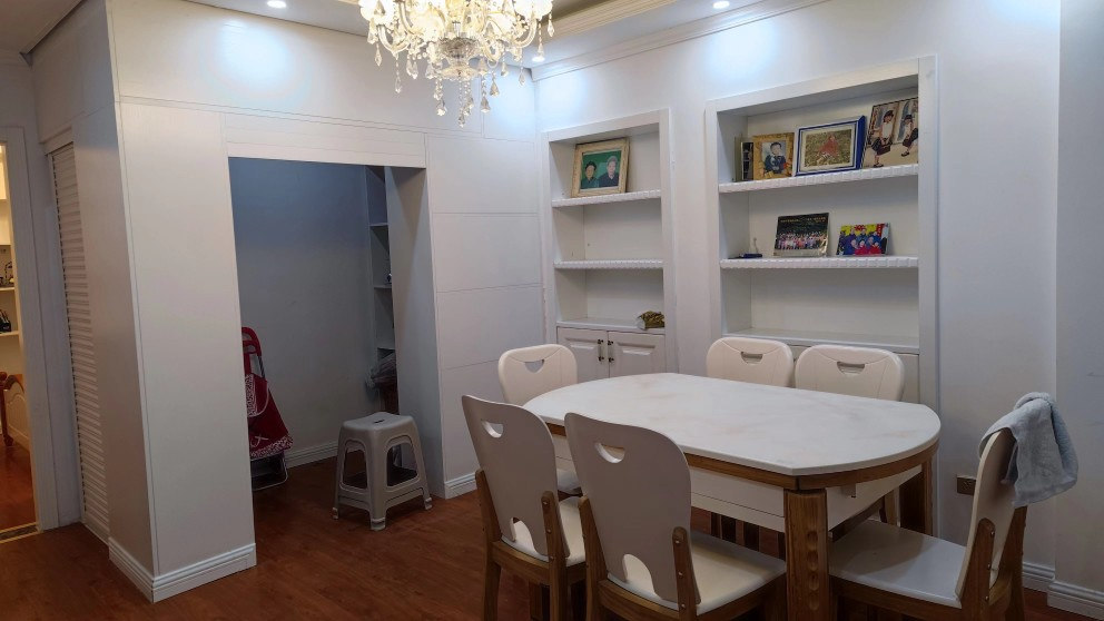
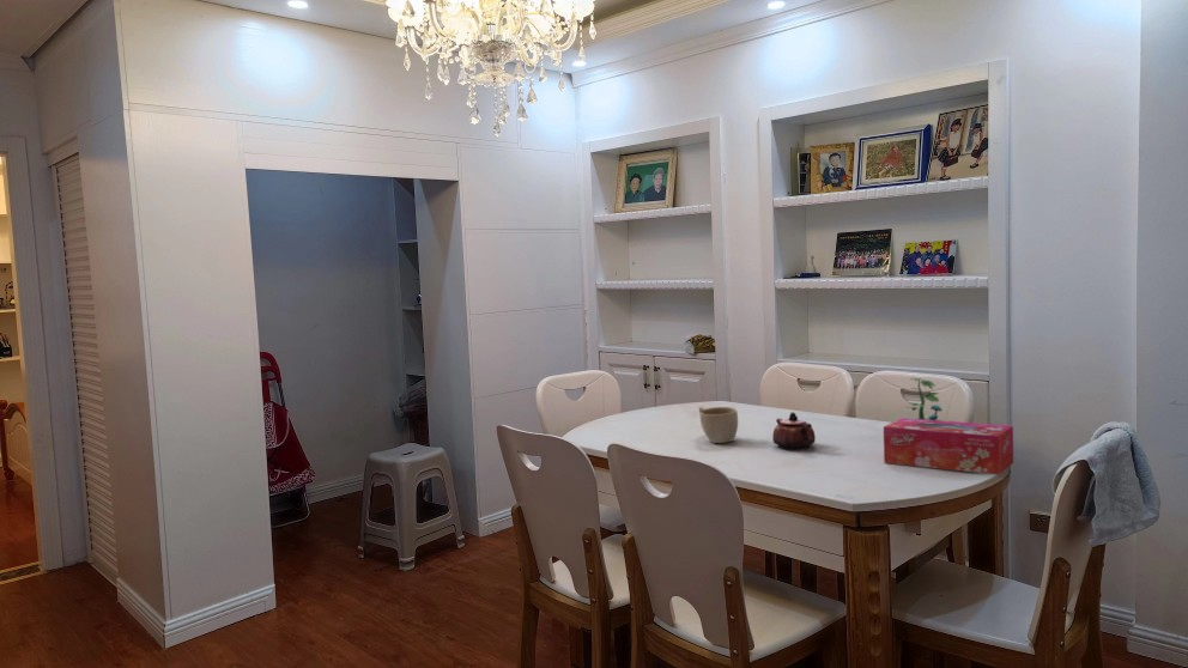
+ terrarium [891,377,951,423]
+ teapot [771,411,817,450]
+ cup [698,405,739,444]
+ tissue box [883,417,1014,476]
